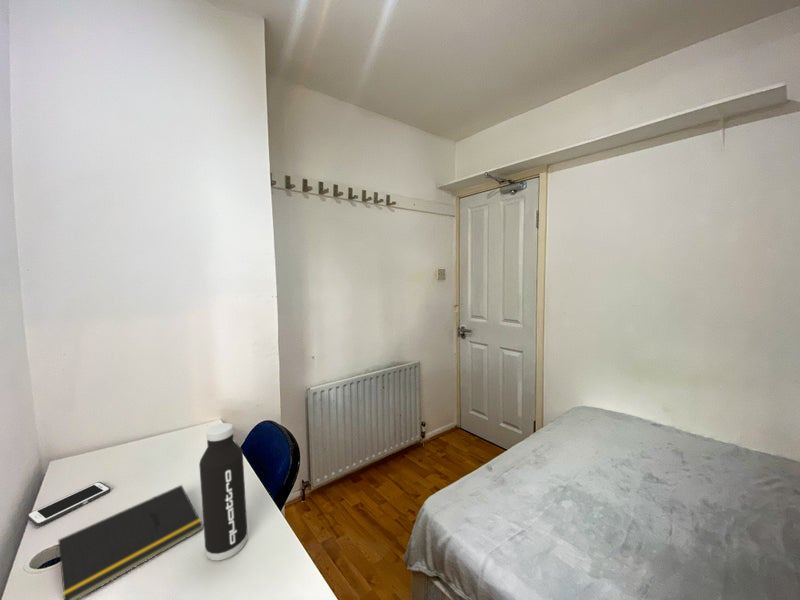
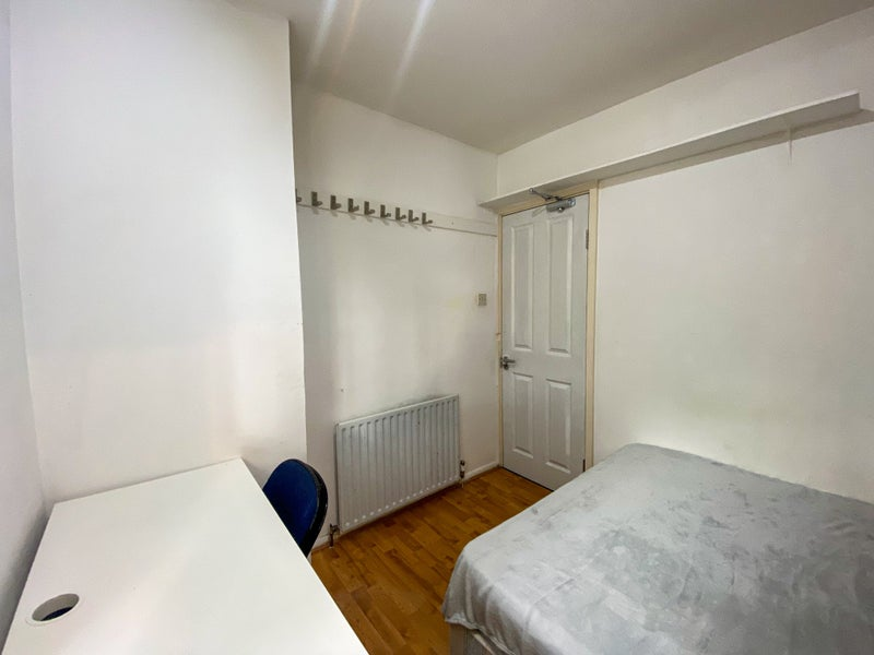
- notepad [55,484,204,600]
- water bottle [198,422,249,562]
- cell phone [26,481,112,527]
